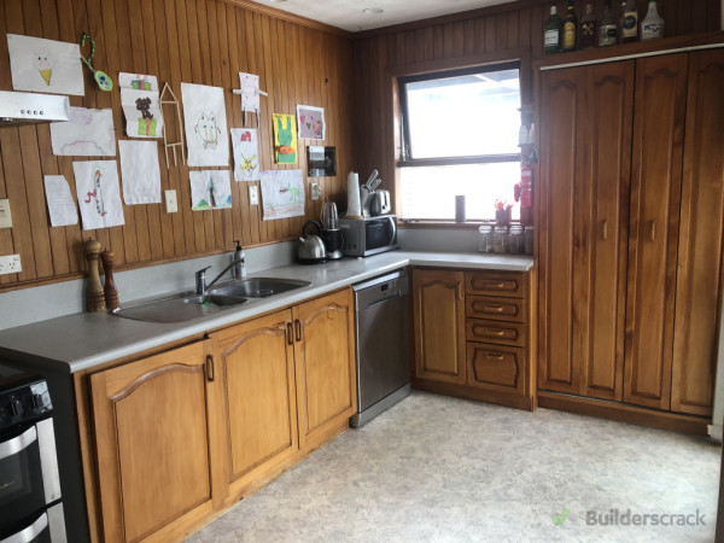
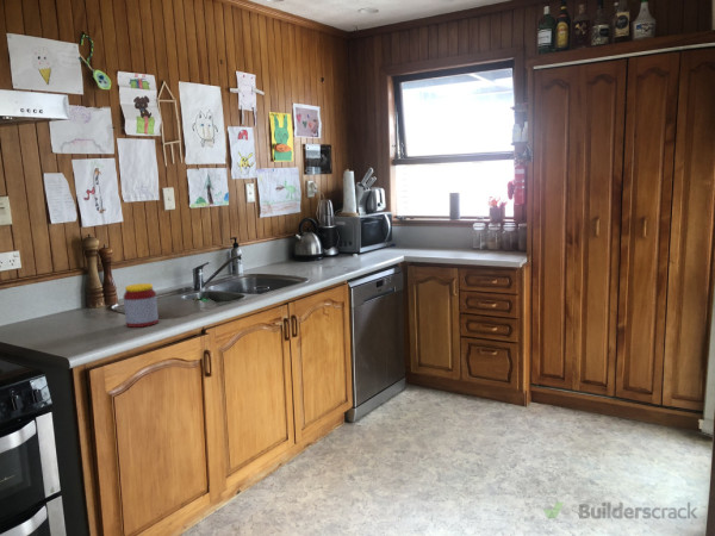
+ jar [123,282,160,329]
